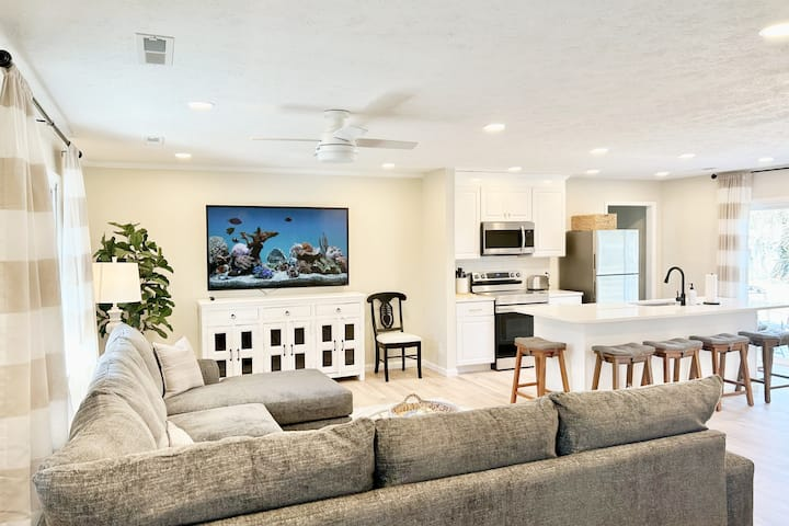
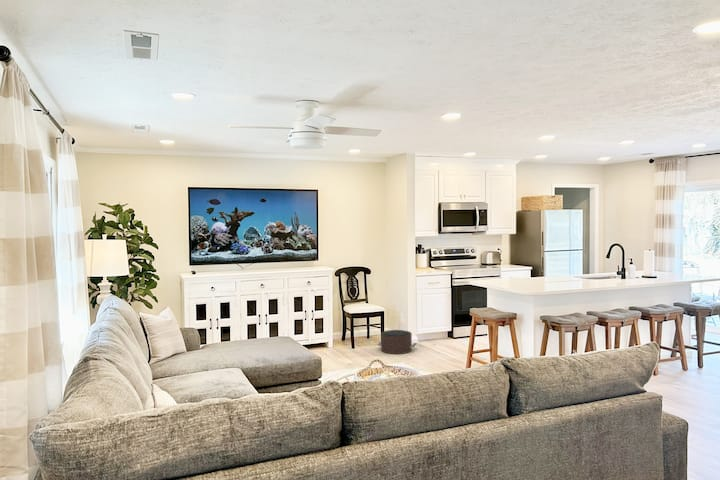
+ pouf [377,329,418,355]
